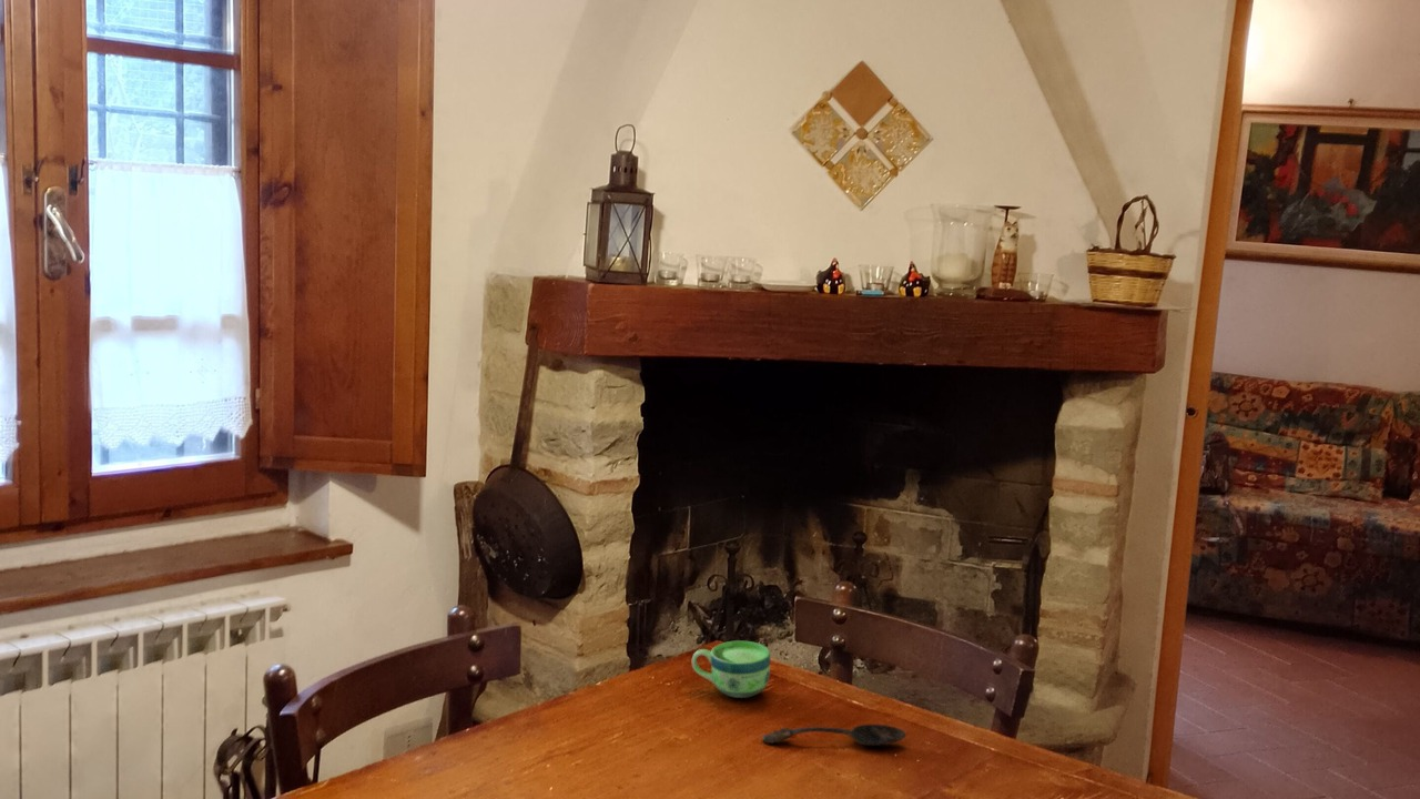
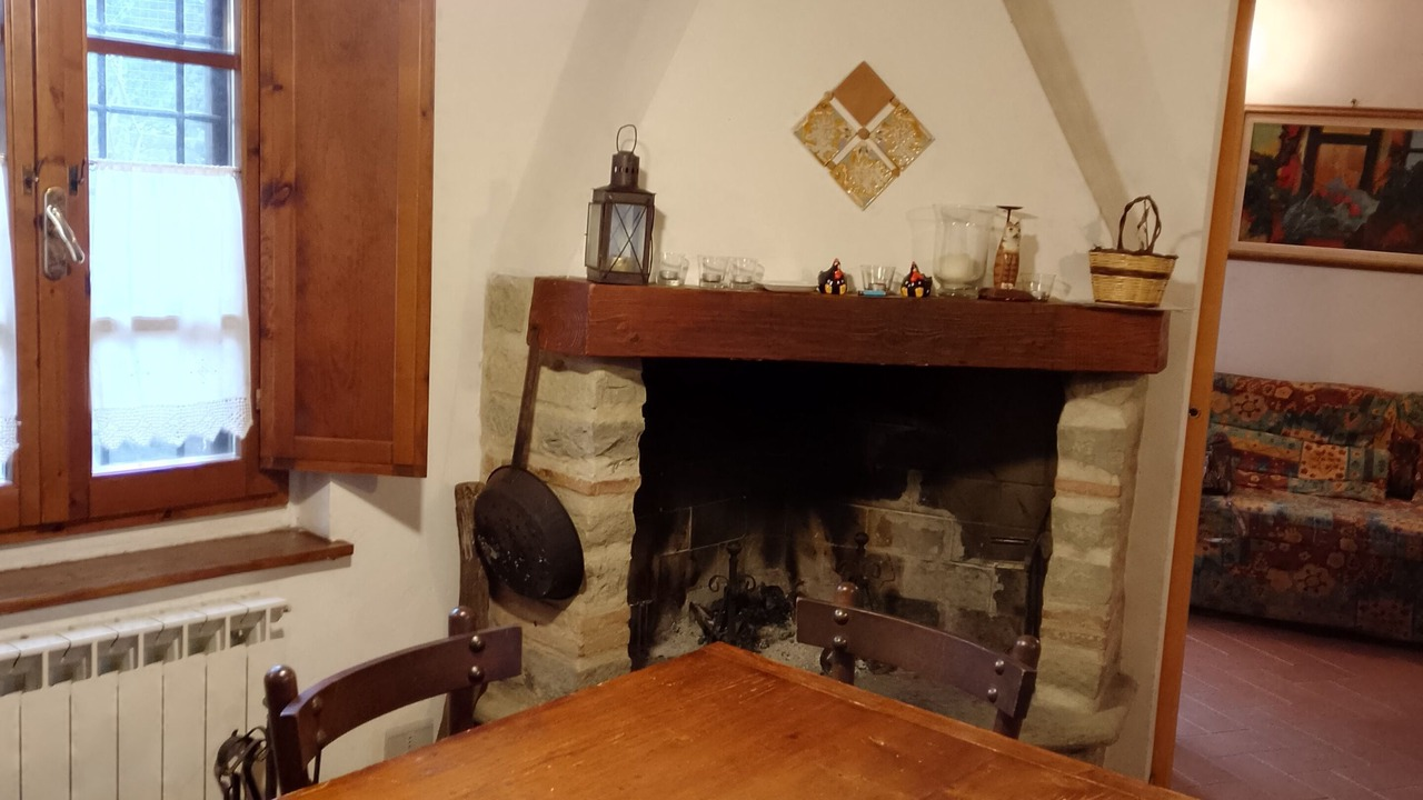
- spoon [761,722,907,747]
- cup [691,640,771,699]
